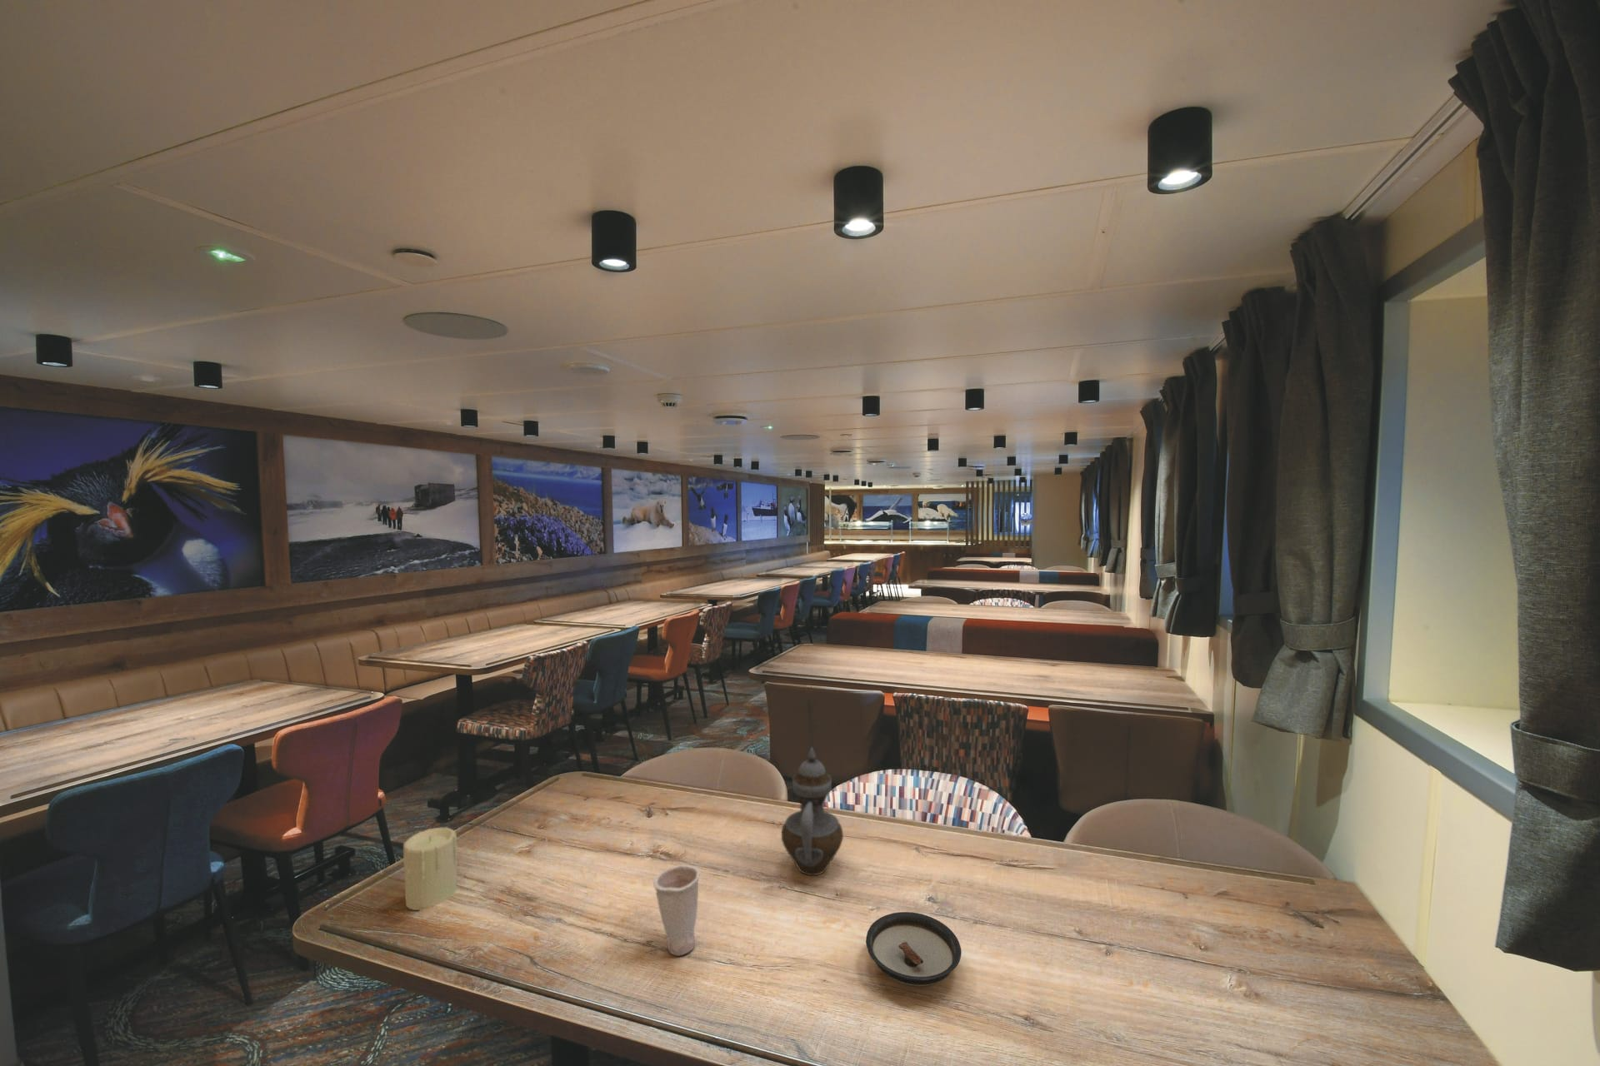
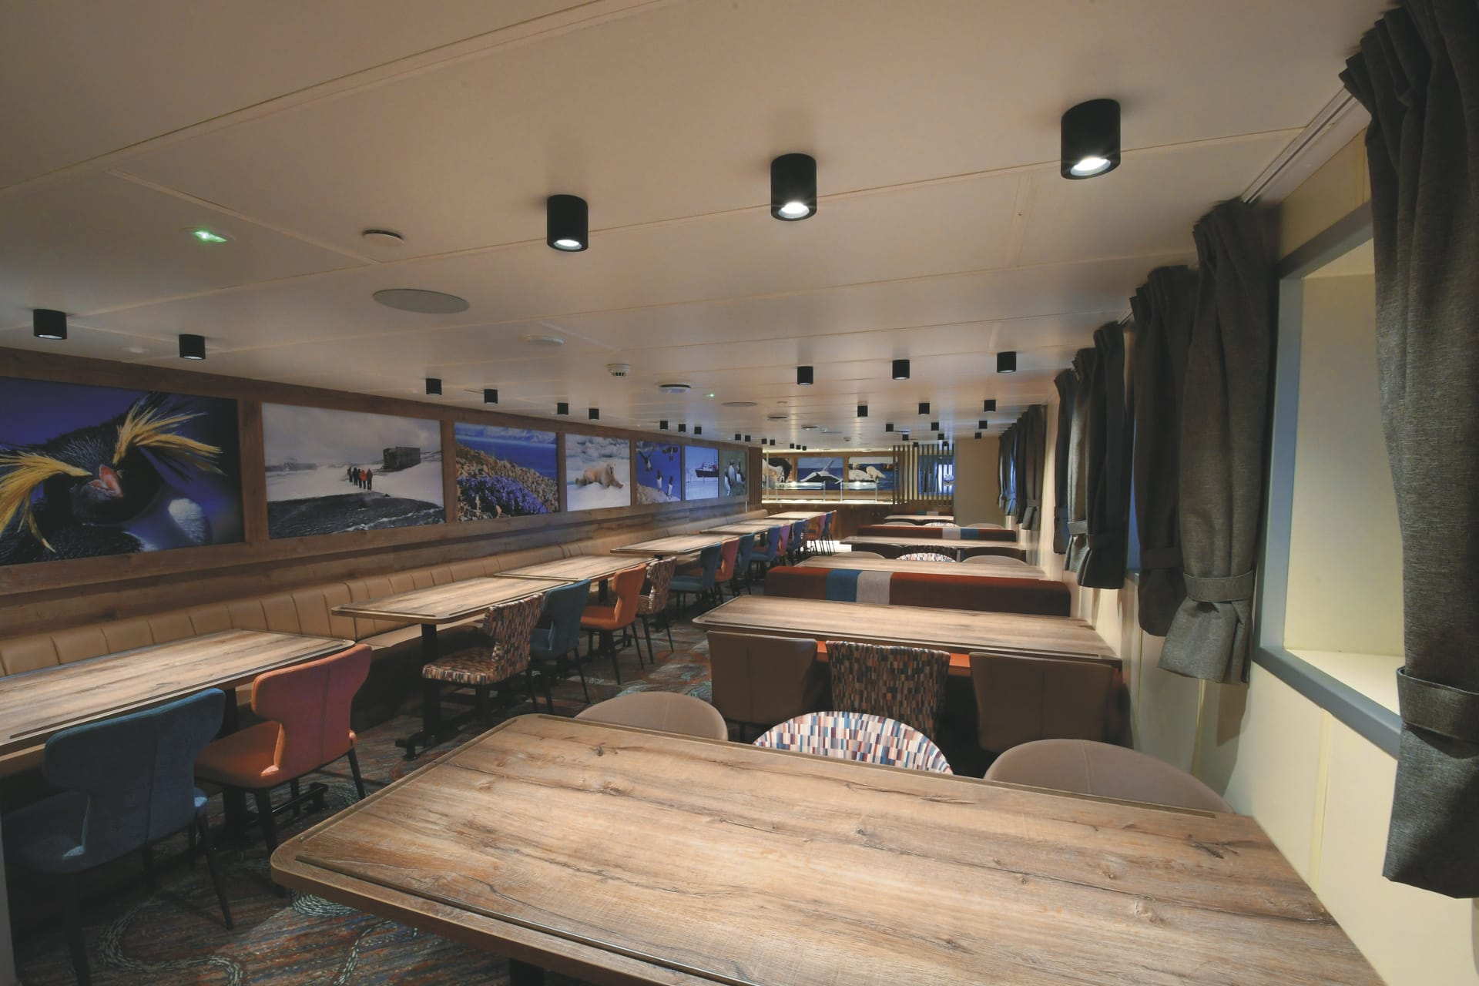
- teapot [781,746,844,876]
- cup [652,864,701,957]
- saucer [865,911,963,987]
- candle [402,826,458,911]
